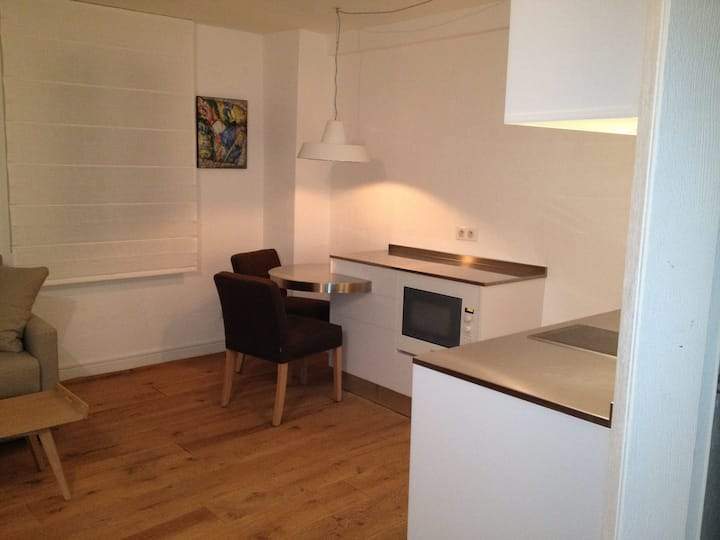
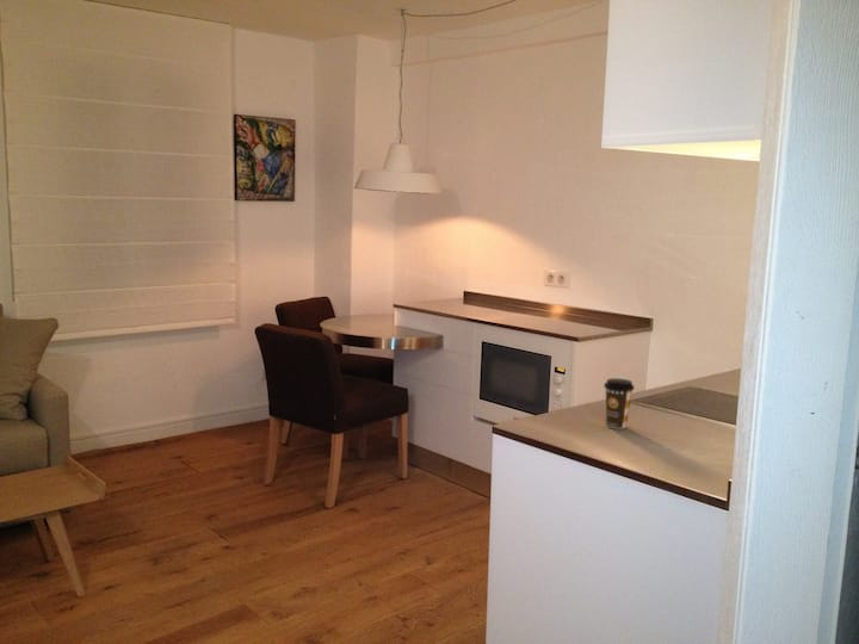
+ coffee cup [602,377,636,429]
